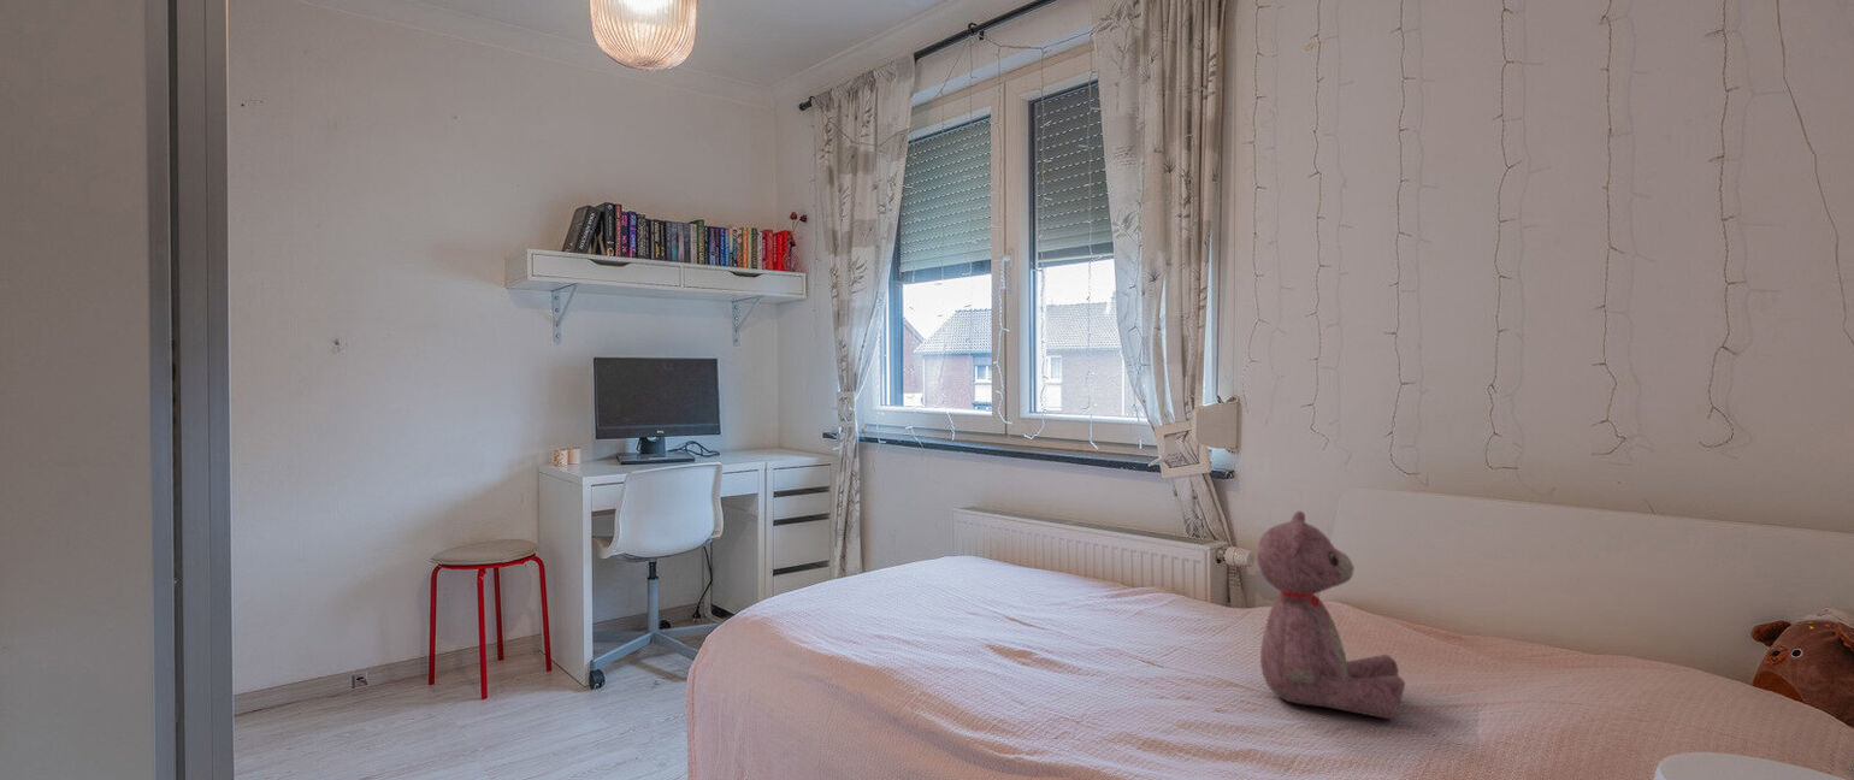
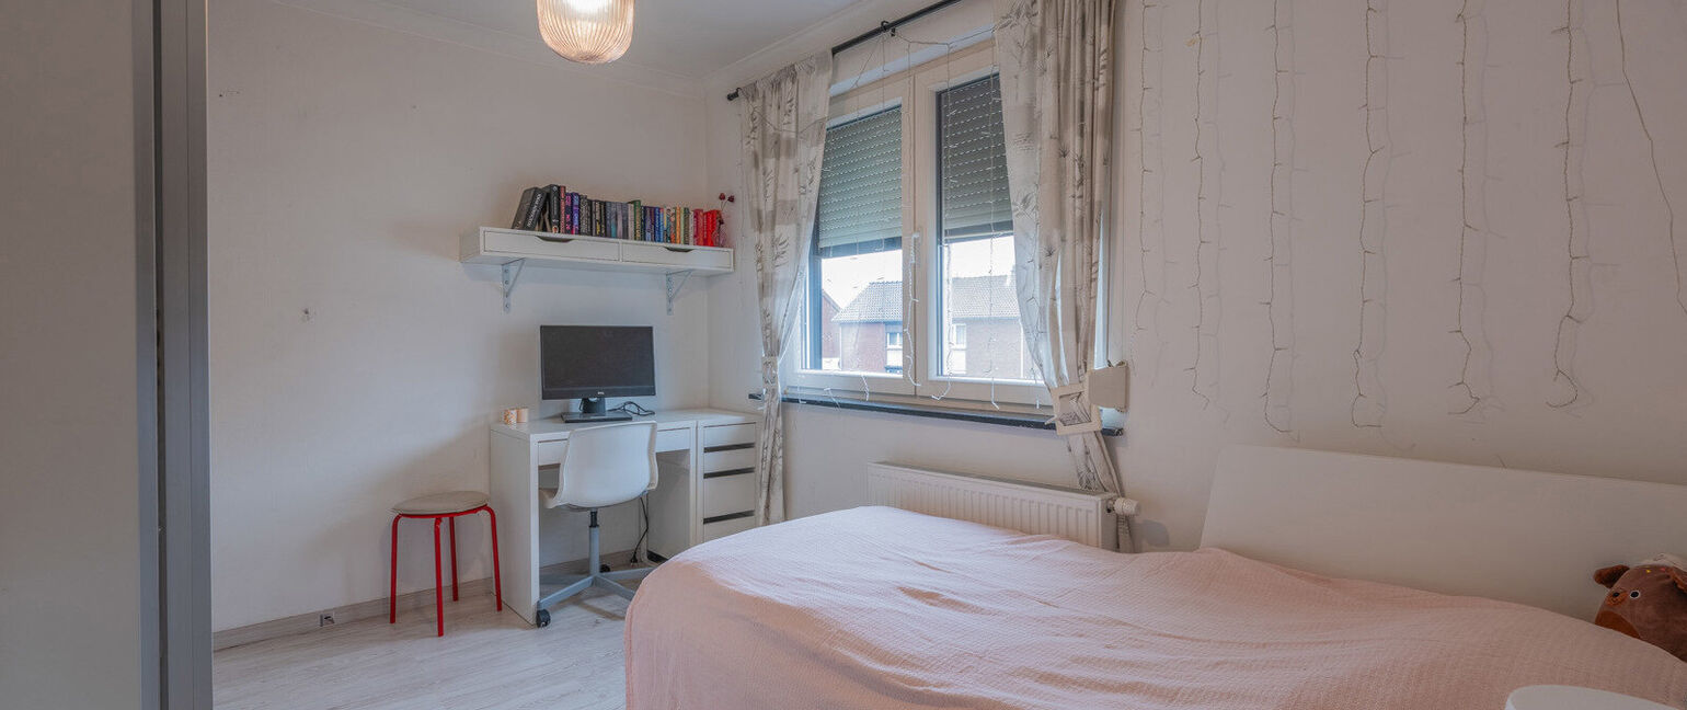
- teddy bear [1256,510,1406,720]
